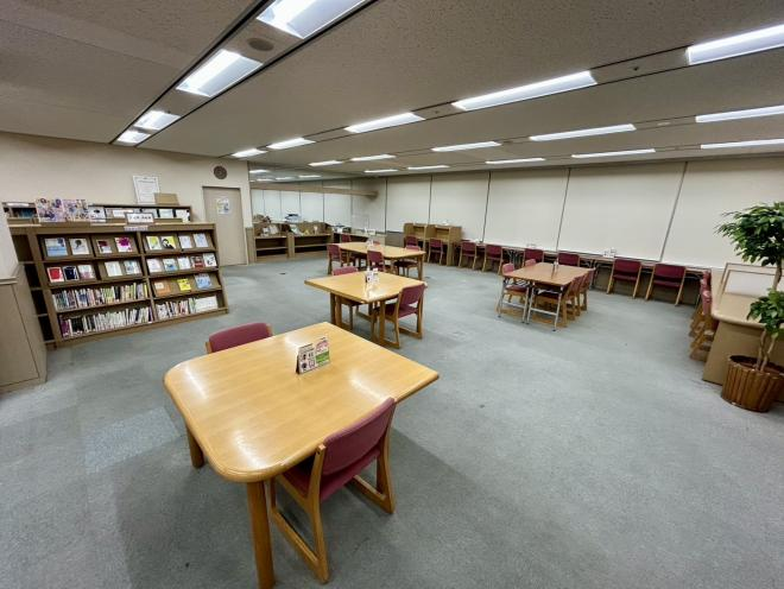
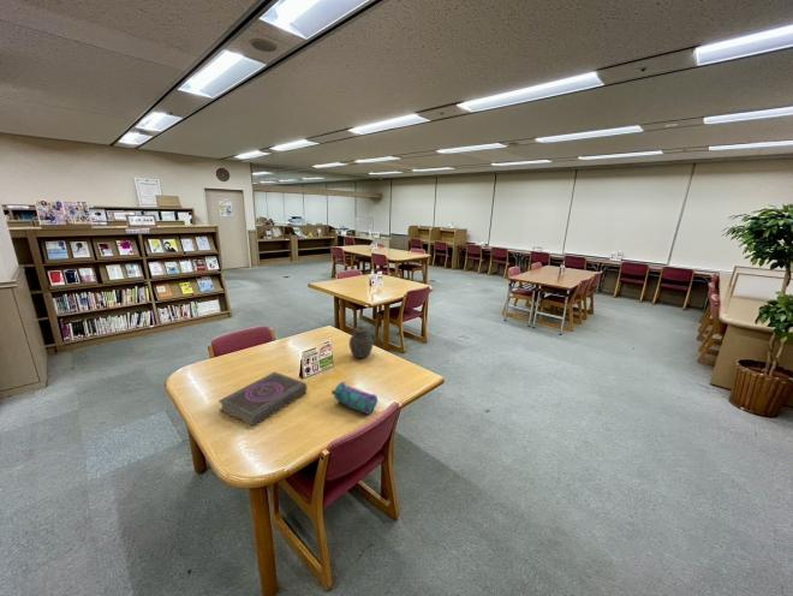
+ jar [348,324,375,359]
+ pencil case [330,381,378,416]
+ book [217,370,308,428]
